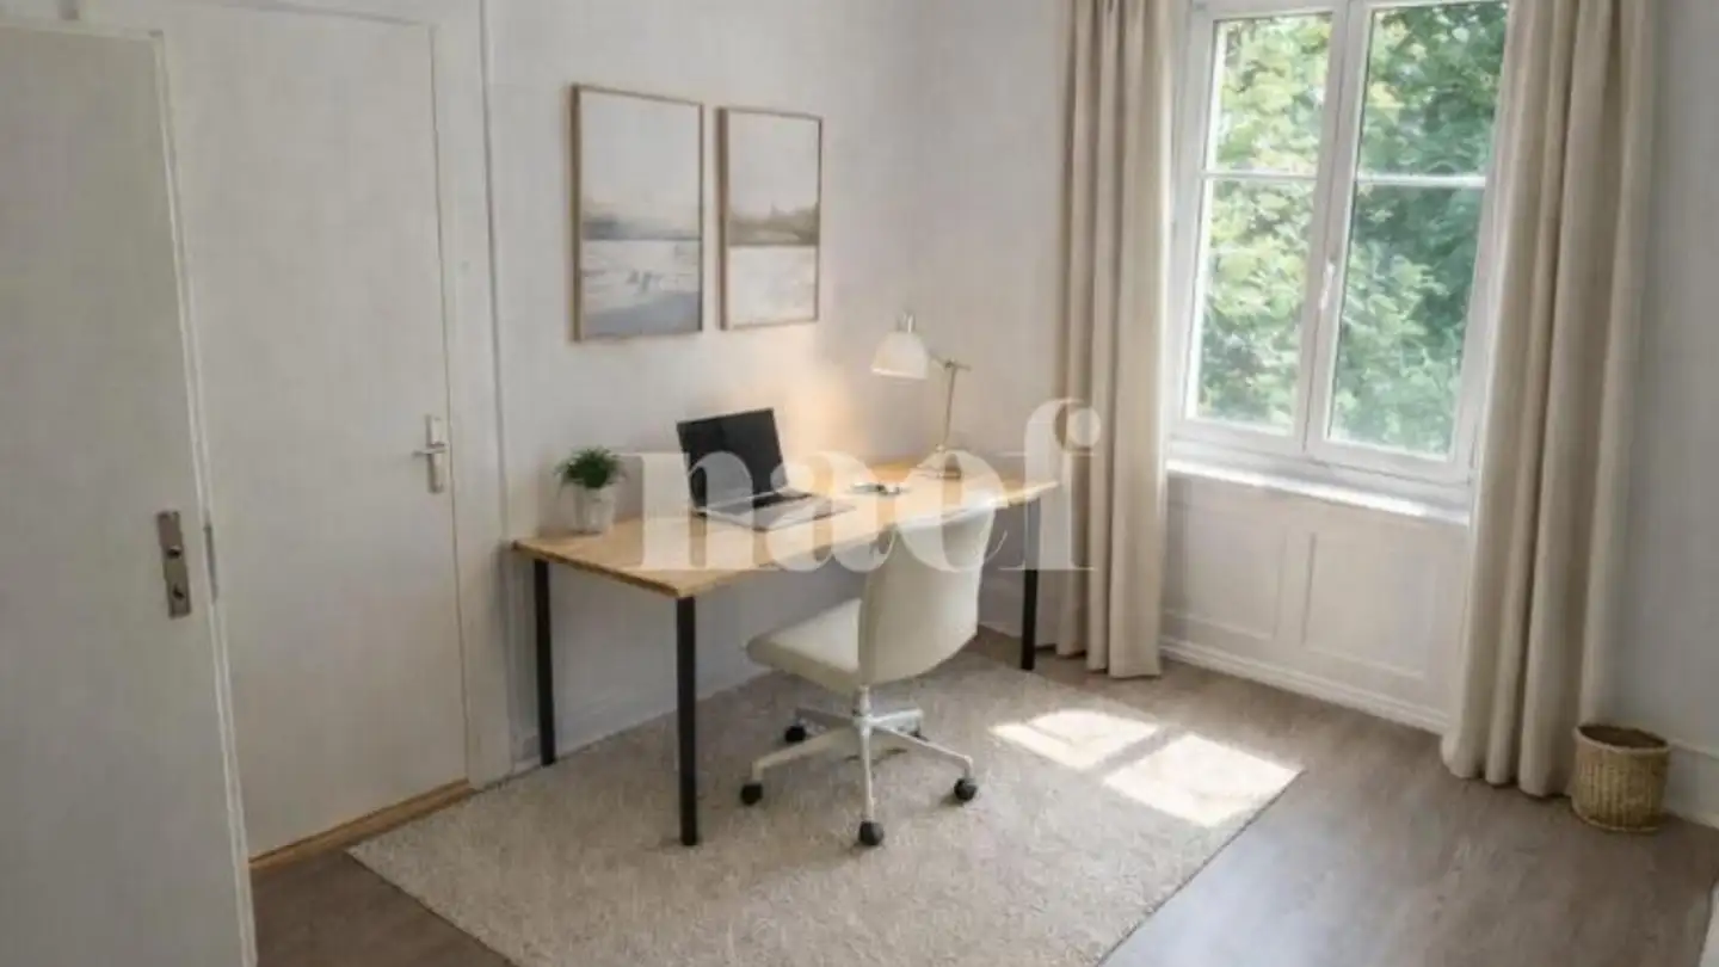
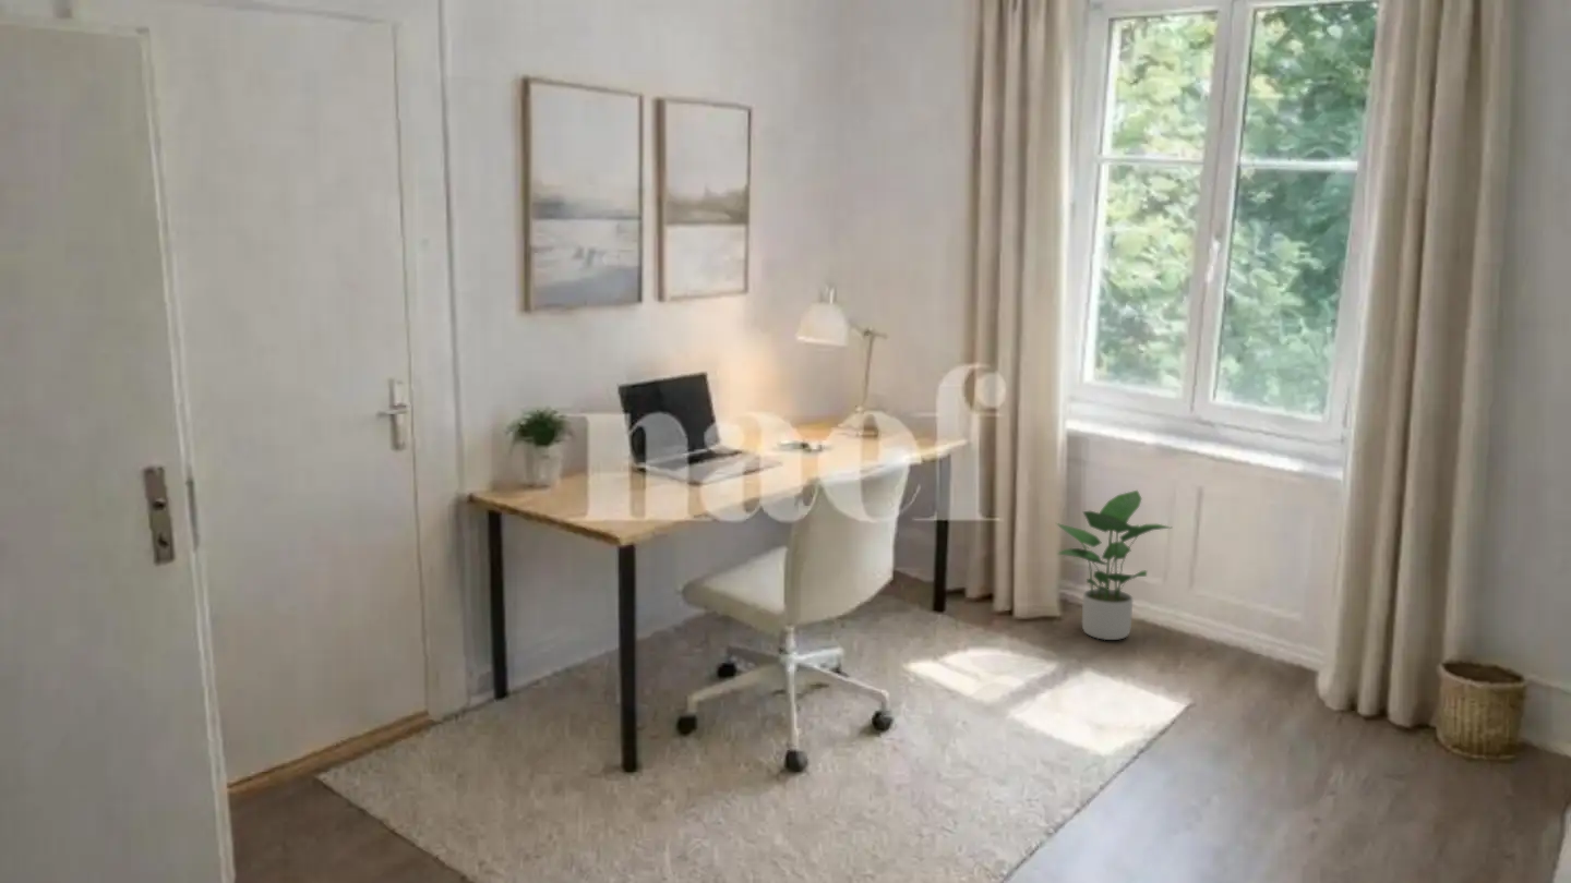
+ potted plant [1055,489,1172,641]
